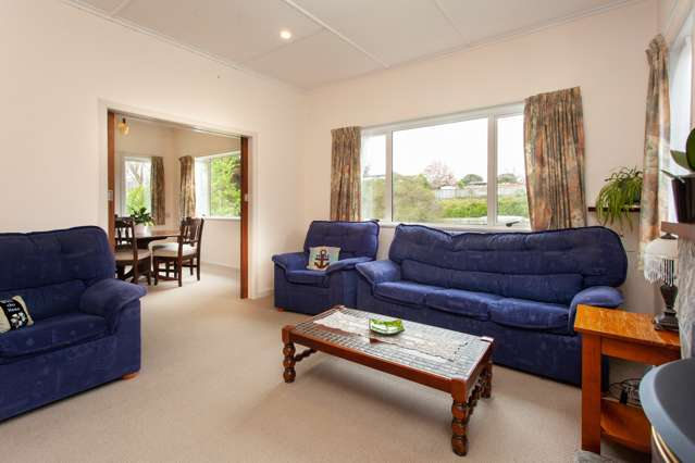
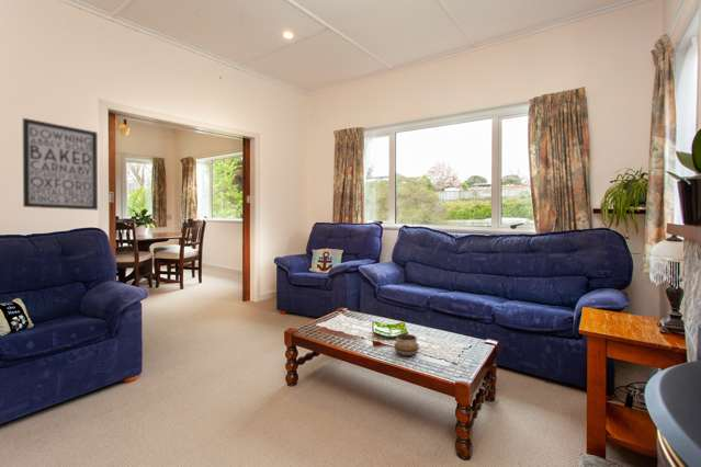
+ decorative bowl [393,333,420,357]
+ wall art [22,117,99,212]
